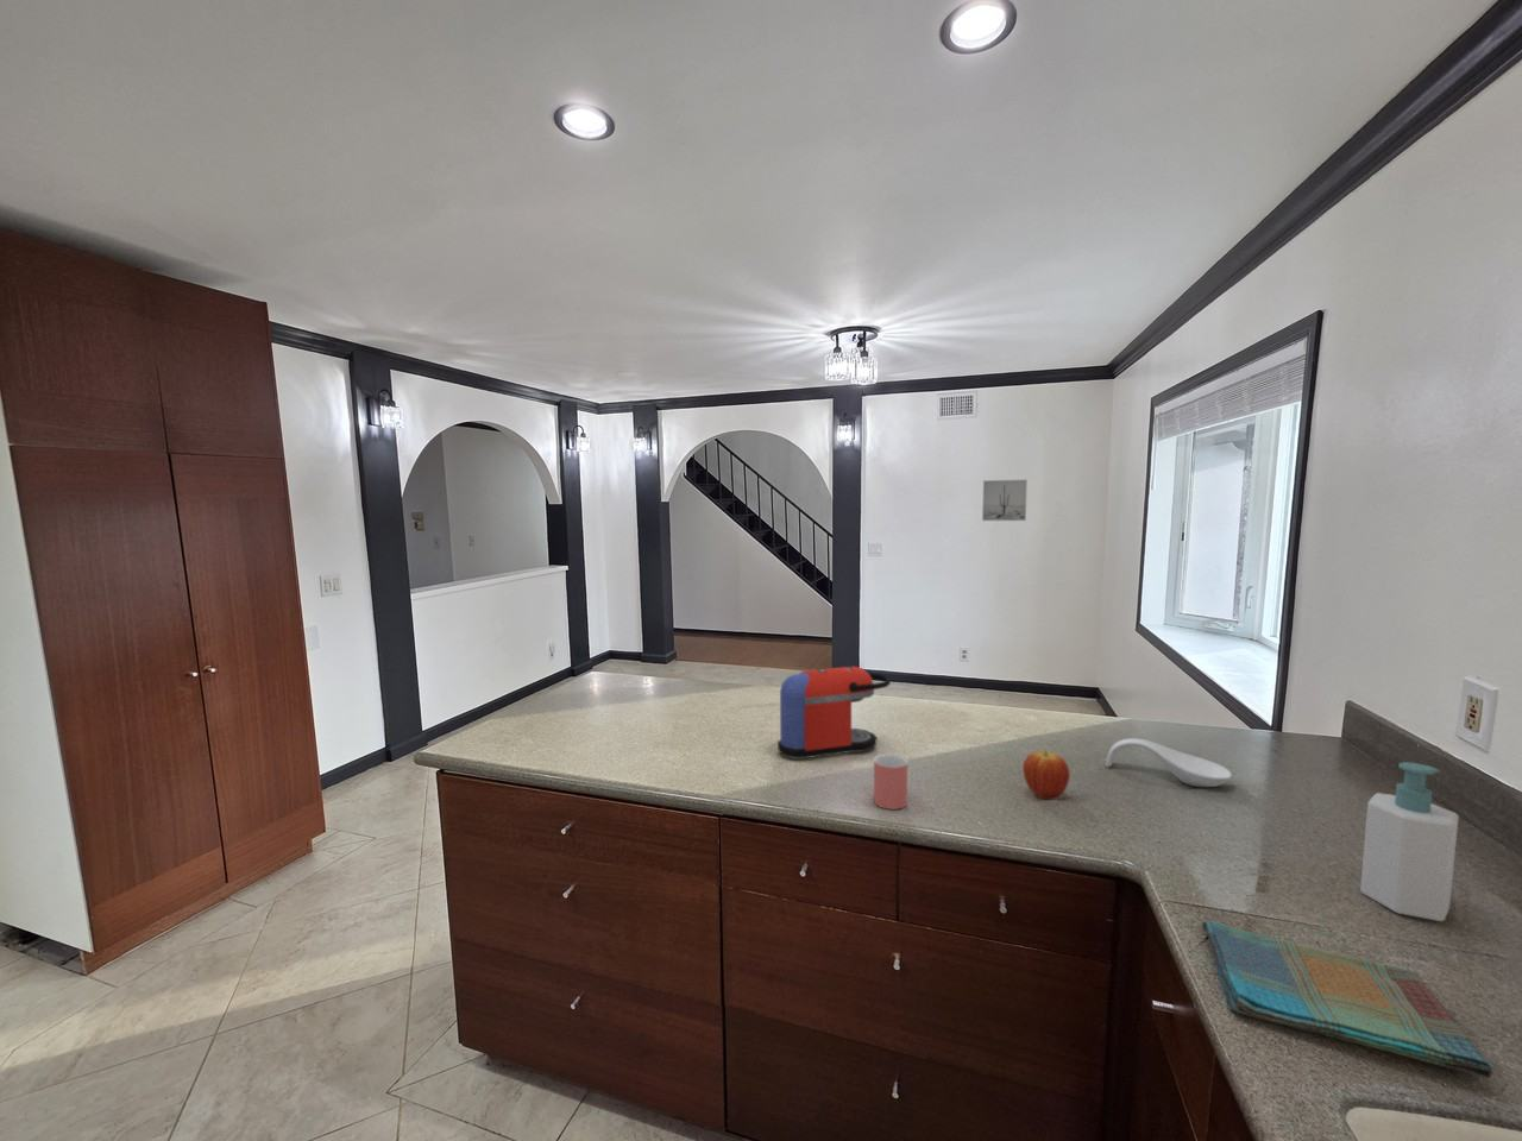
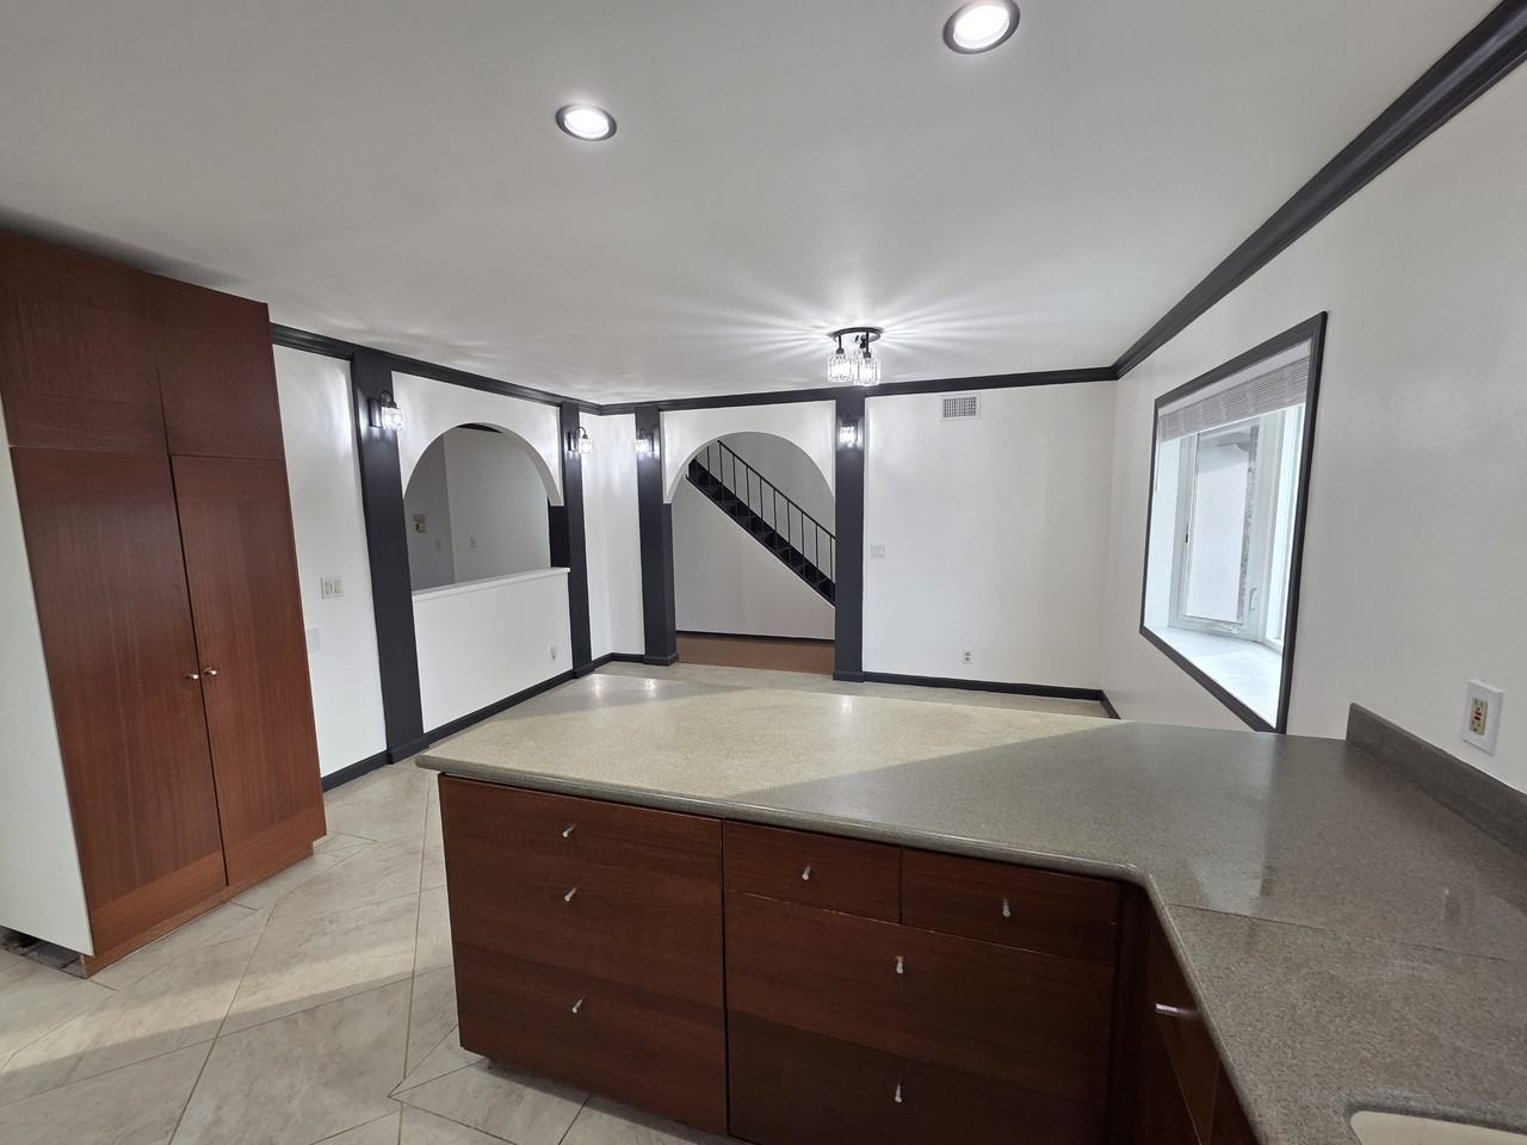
- wall art [982,479,1028,521]
- spoon rest [1105,737,1233,789]
- cup [872,754,908,810]
- coffee maker [777,665,892,761]
- fruit [1021,749,1071,801]
- soap bottle [1359,761,1460,923]
- dish towel [1201,920,1494,1079]
